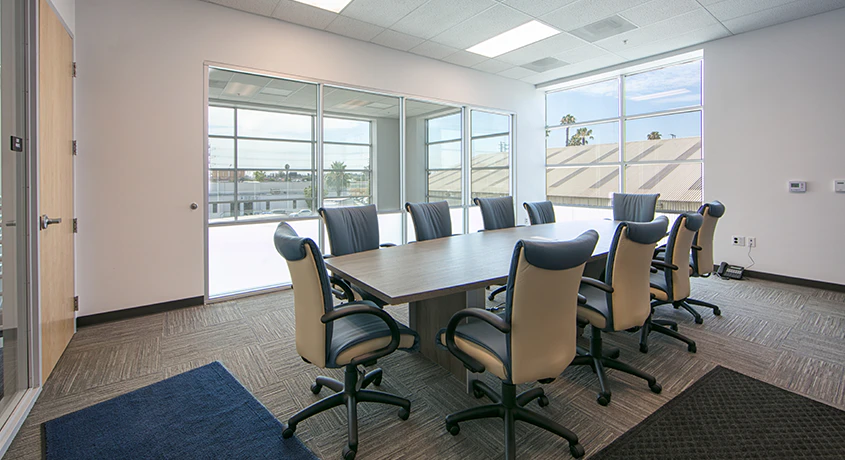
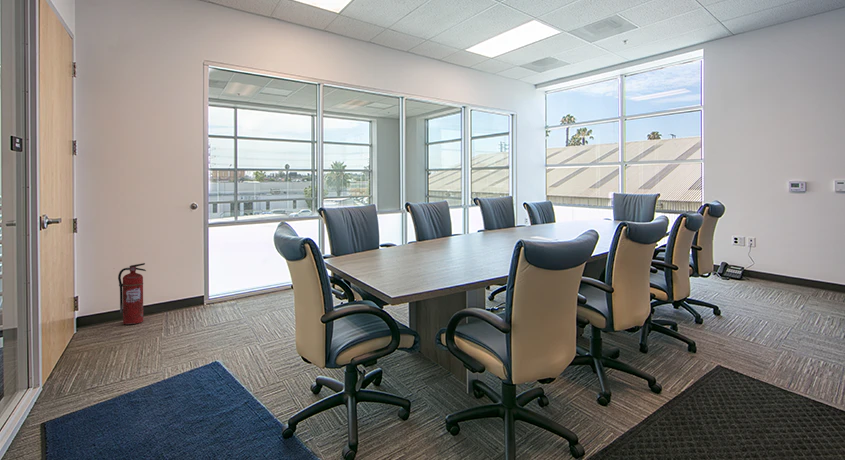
+ fire extinguisher [117,262,147,325]
